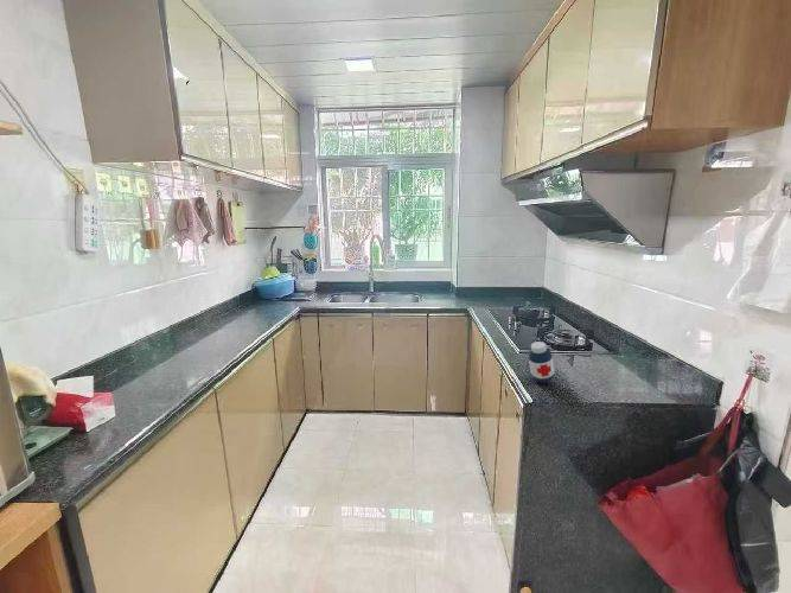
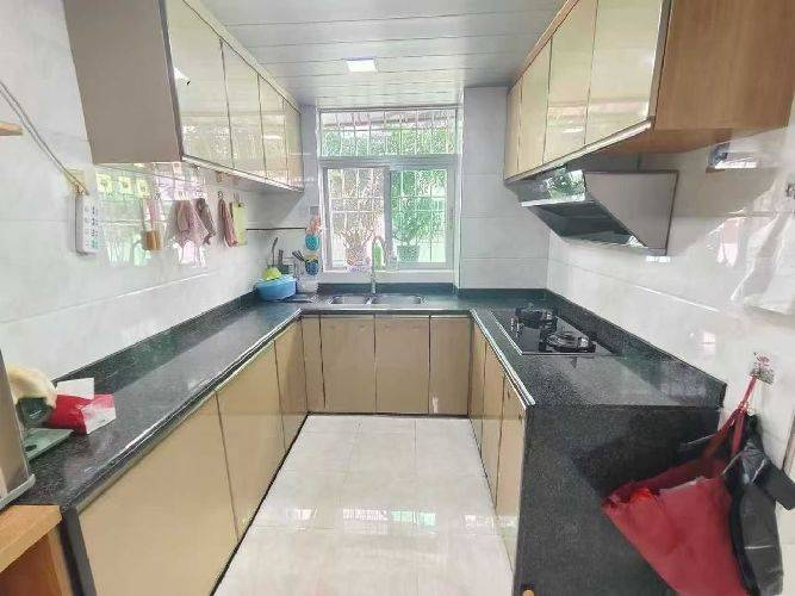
- medicine bottle [528,340,556,384]
